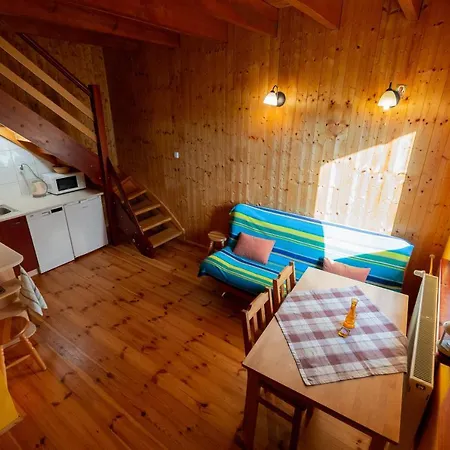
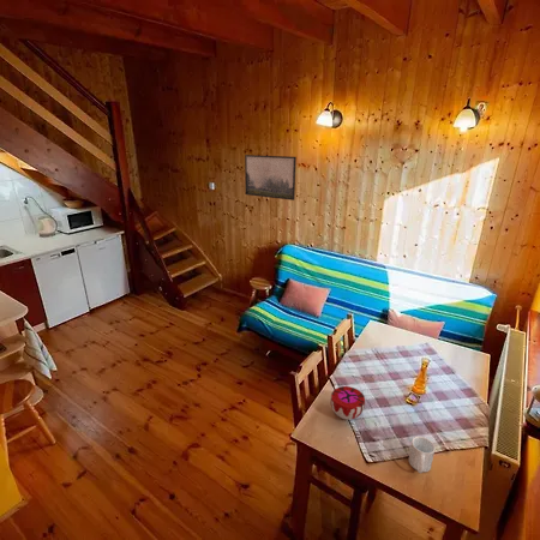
+ mug [408,436,436,474]
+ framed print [244,154,298,202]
+ decorative bowl [329,385,366,421]
